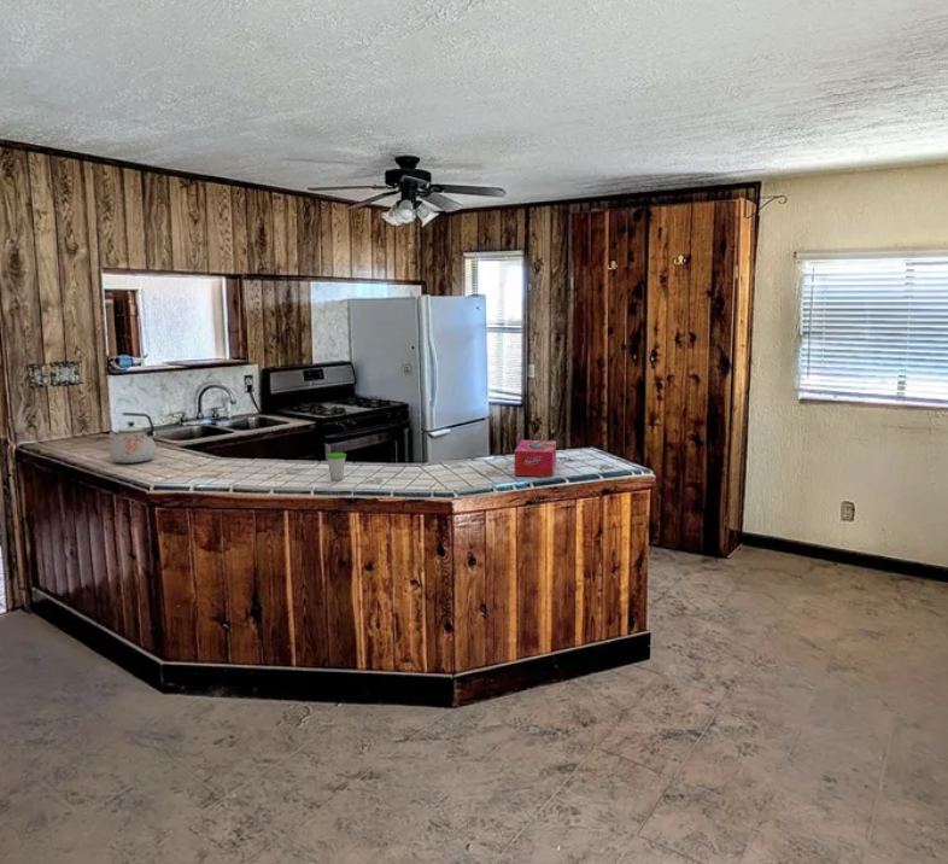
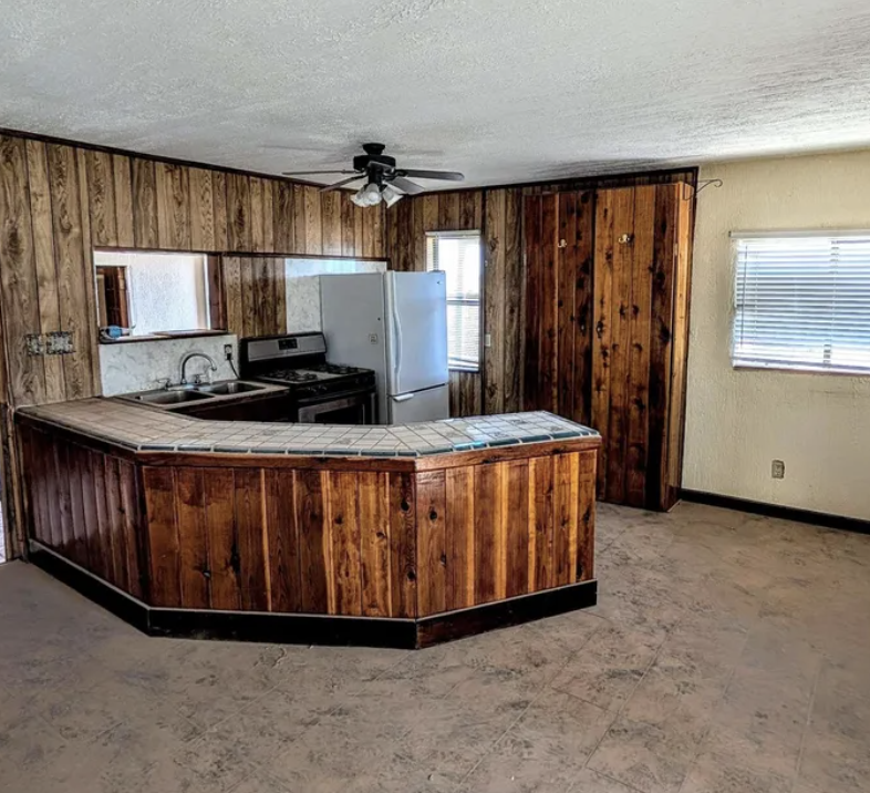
- kettle [106,411,157,465]
- cup [323,443,347,483]
- tissue box [514,439,557,478]
